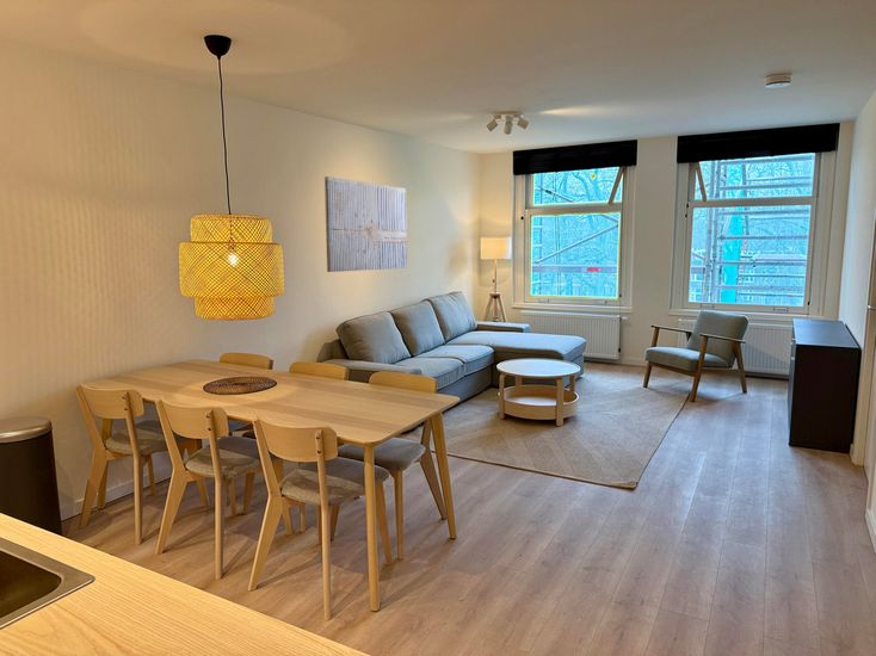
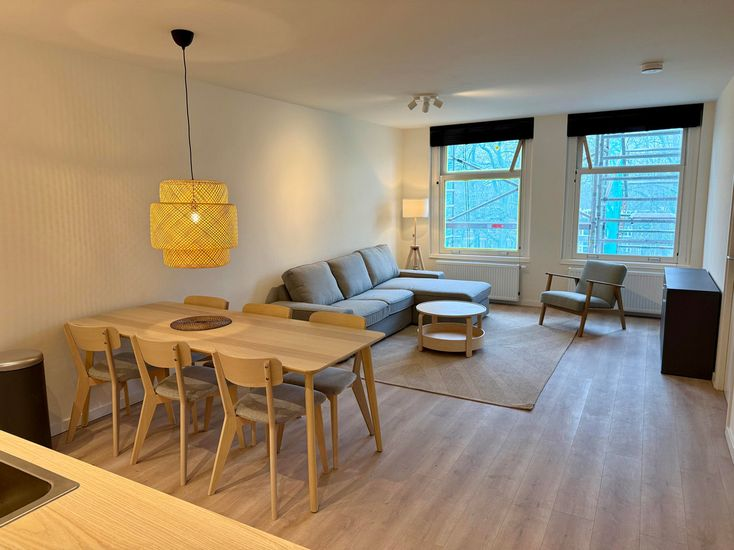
- wall art [323,175,408,273]
